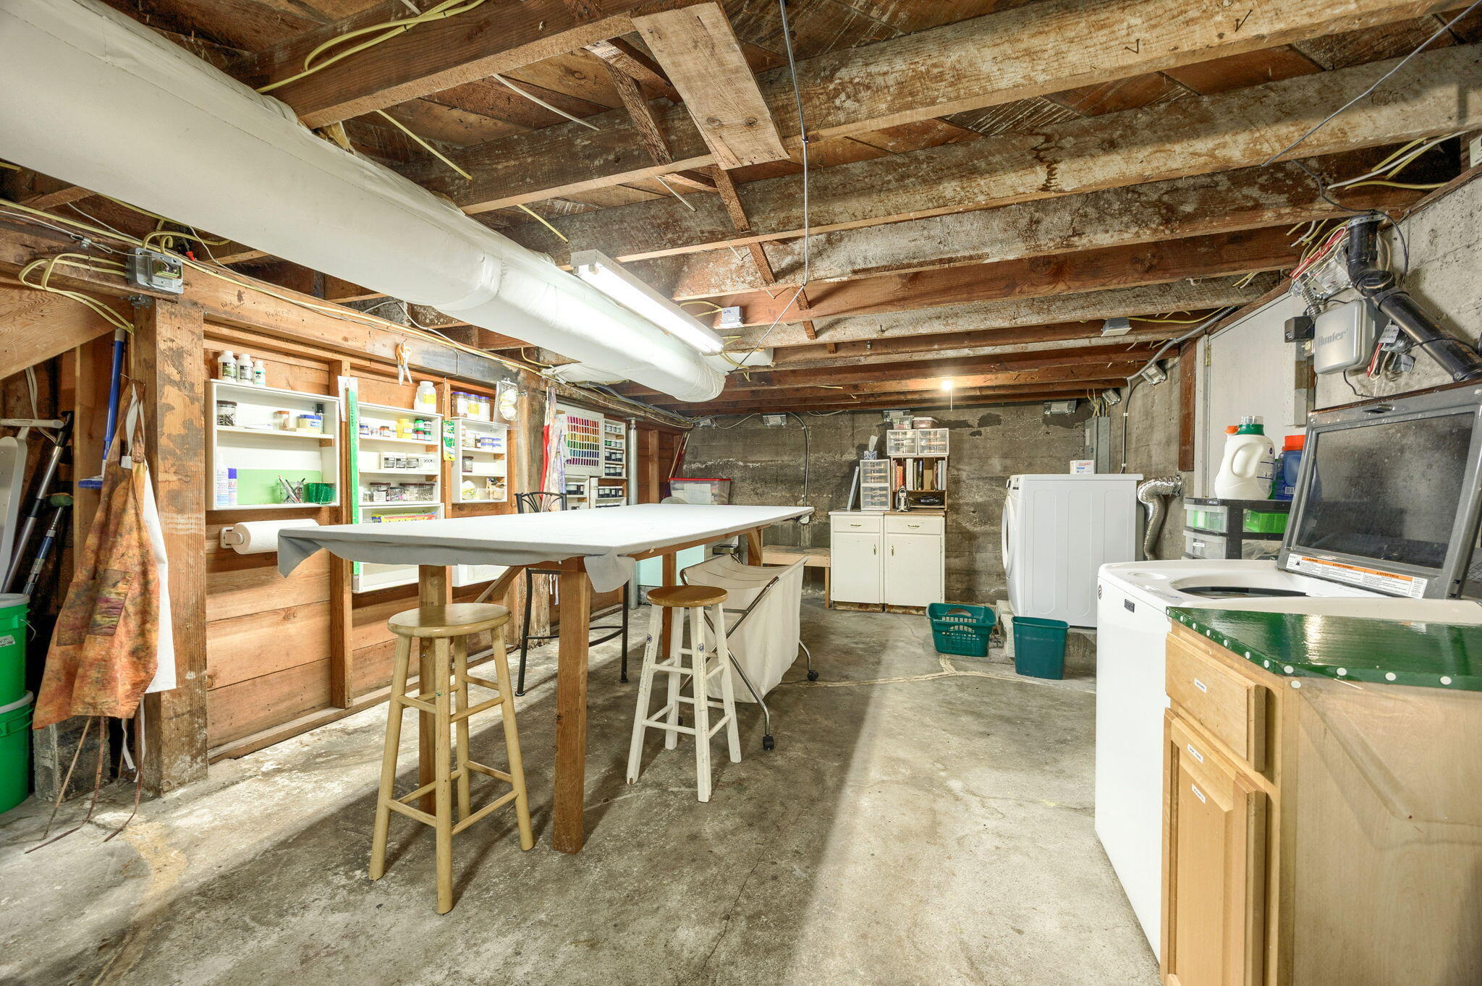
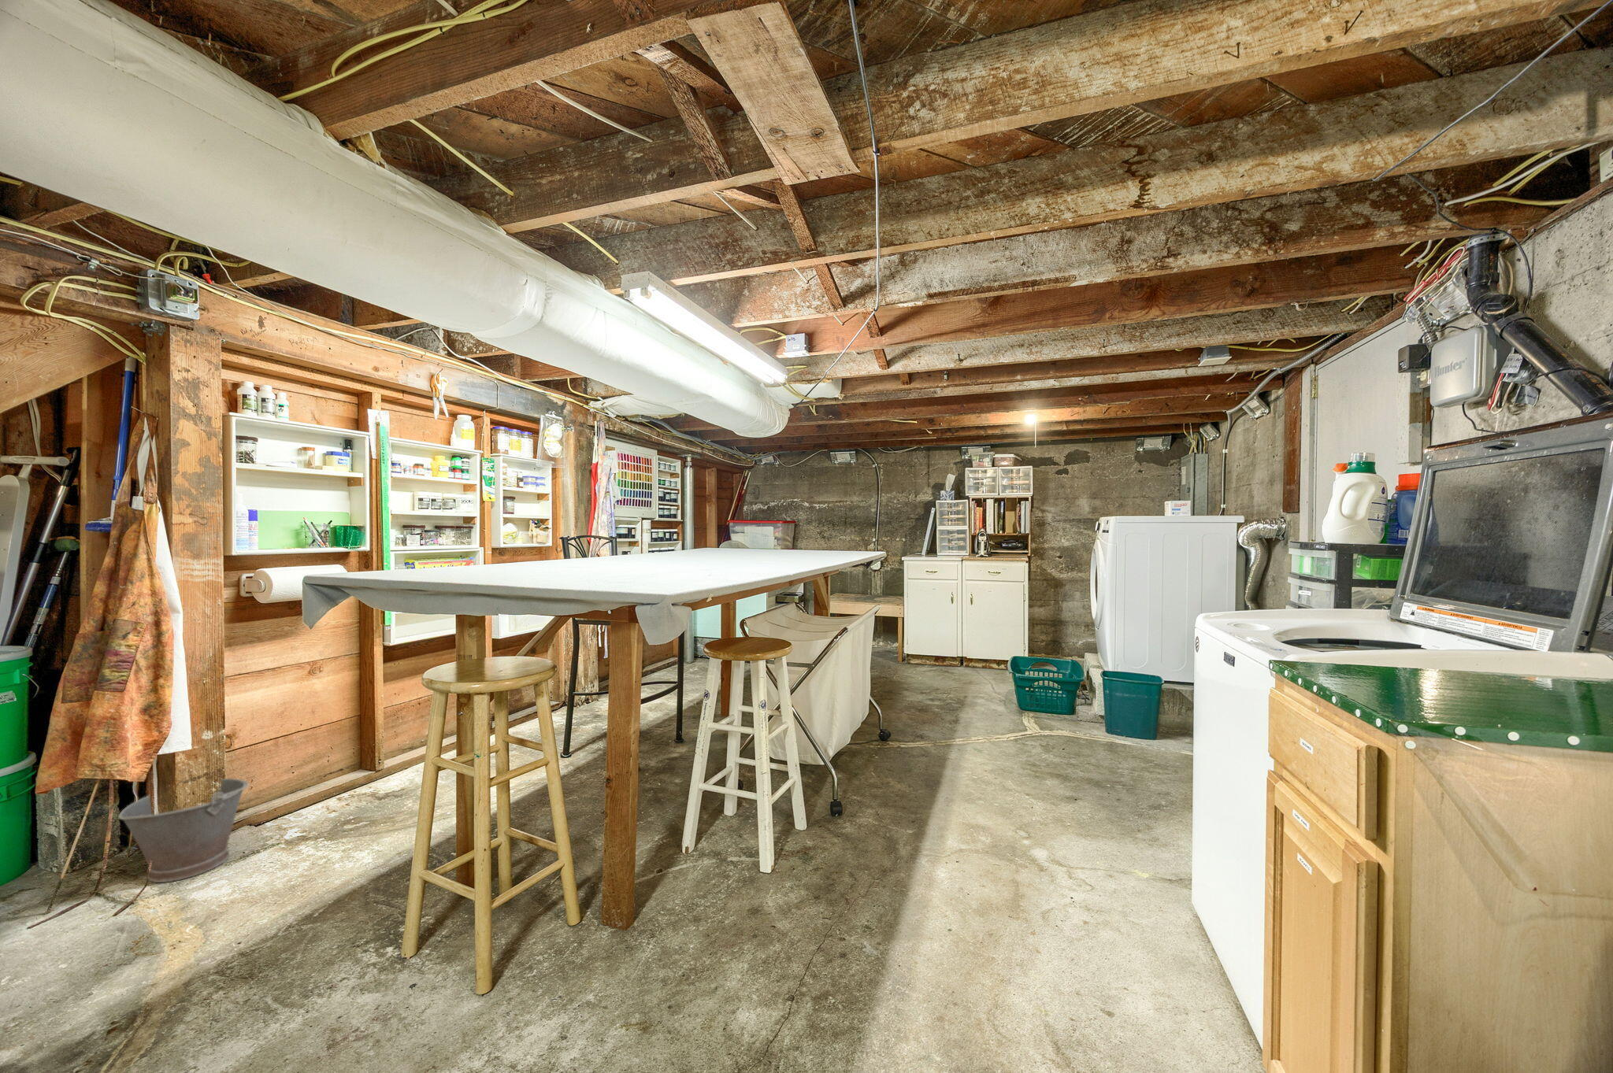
+ bucket [117,777,249,884]
